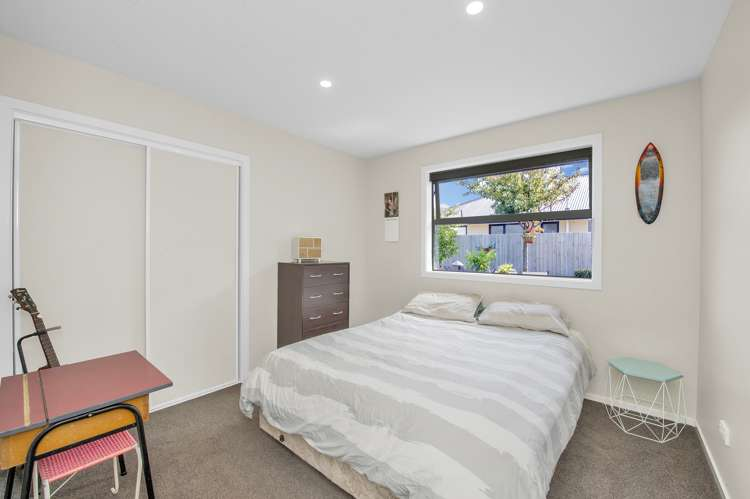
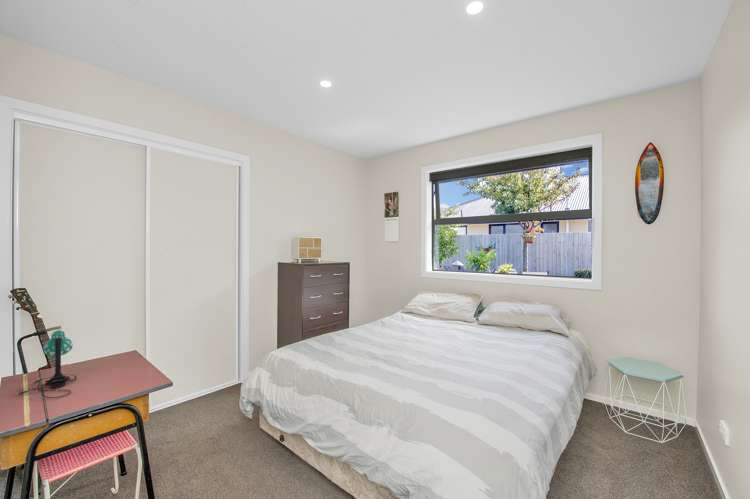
+ desk lamp [16,329,77,399]
